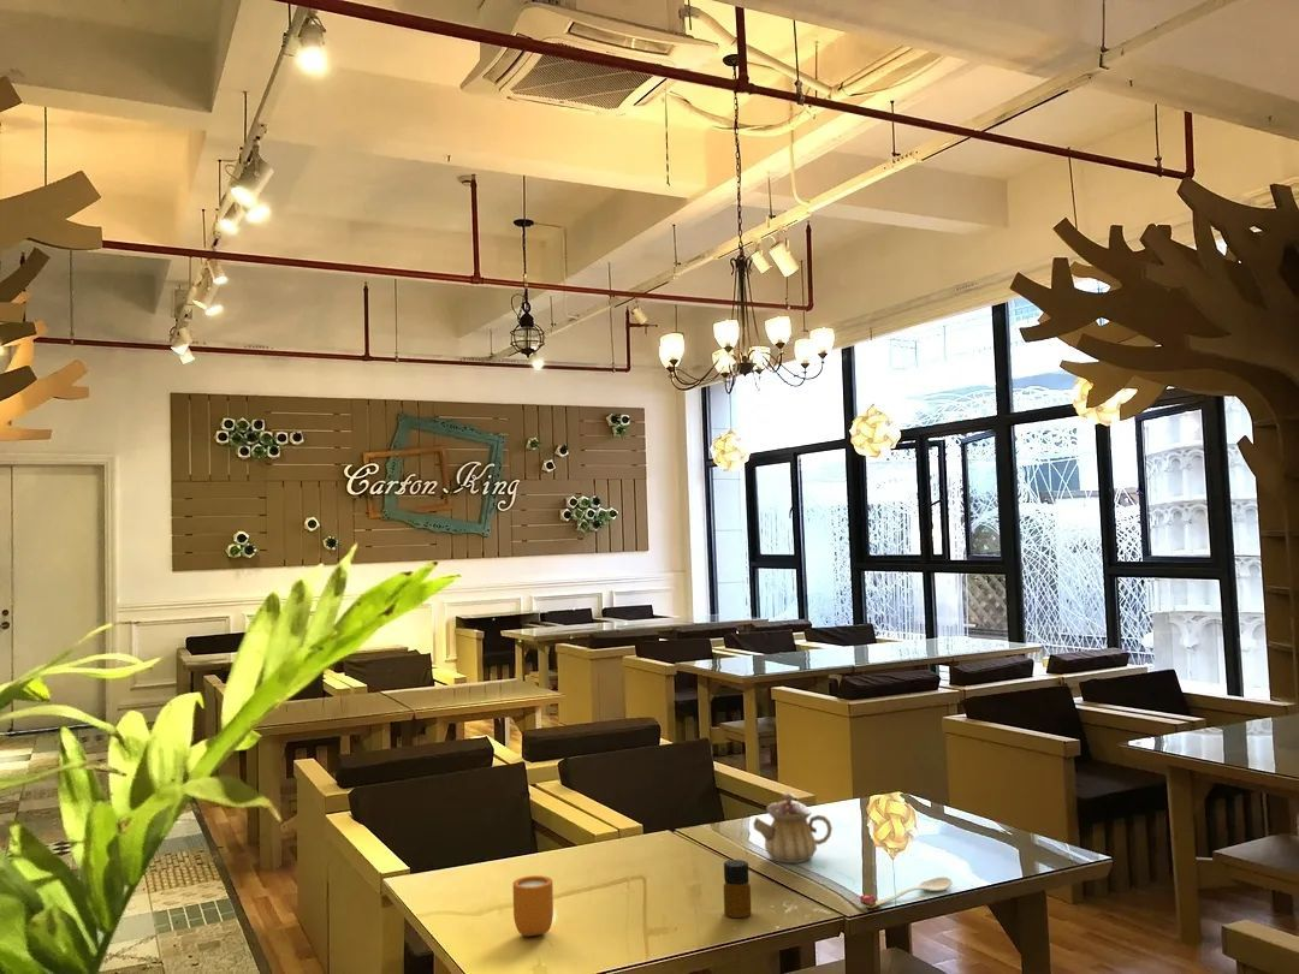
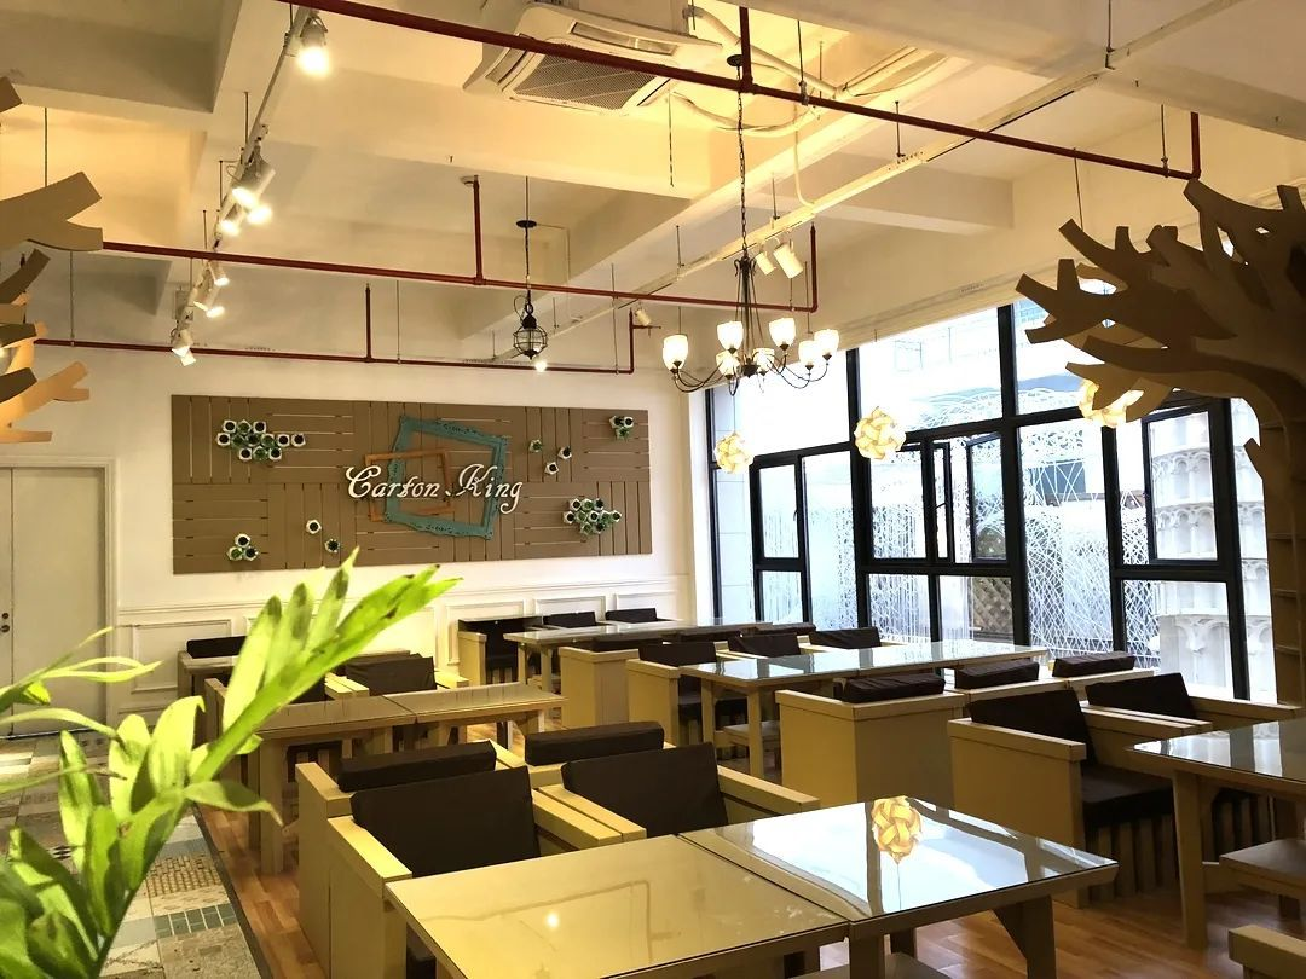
- bottle [723,859,753,919]
- teapot [753,791,834,865]
- spoon [858,877,953,909]
- mug [512,874,554,937]
